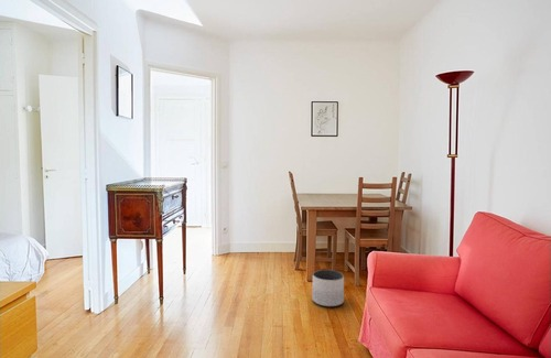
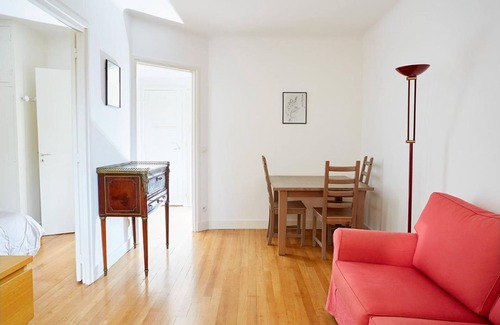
- planter [311,269,345,308]
